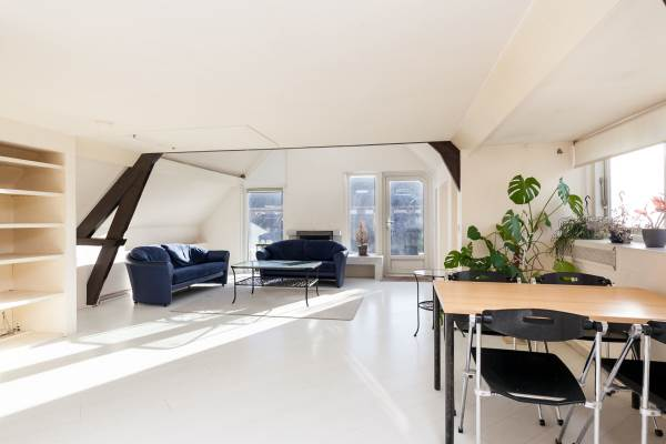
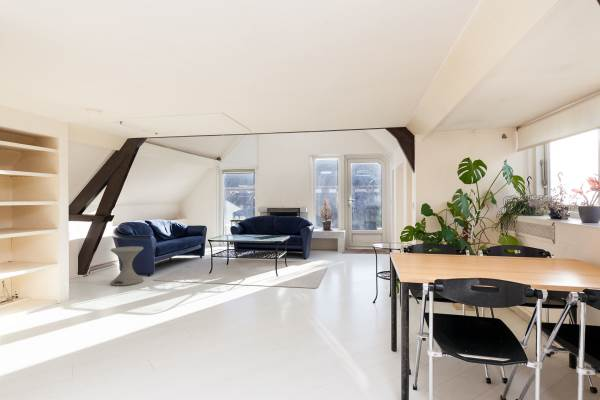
+ side table [109,245,144,287]
